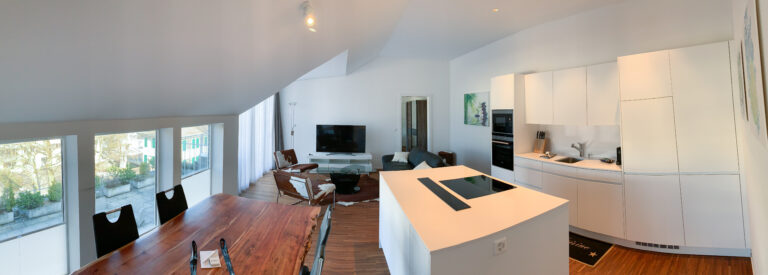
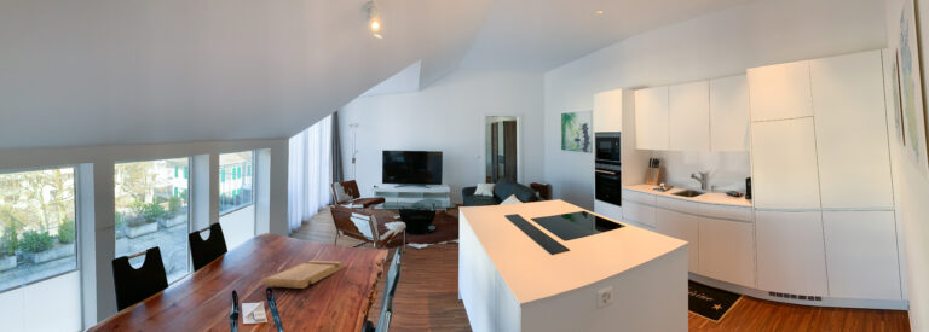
+ cutting board [264,260,346,290]
